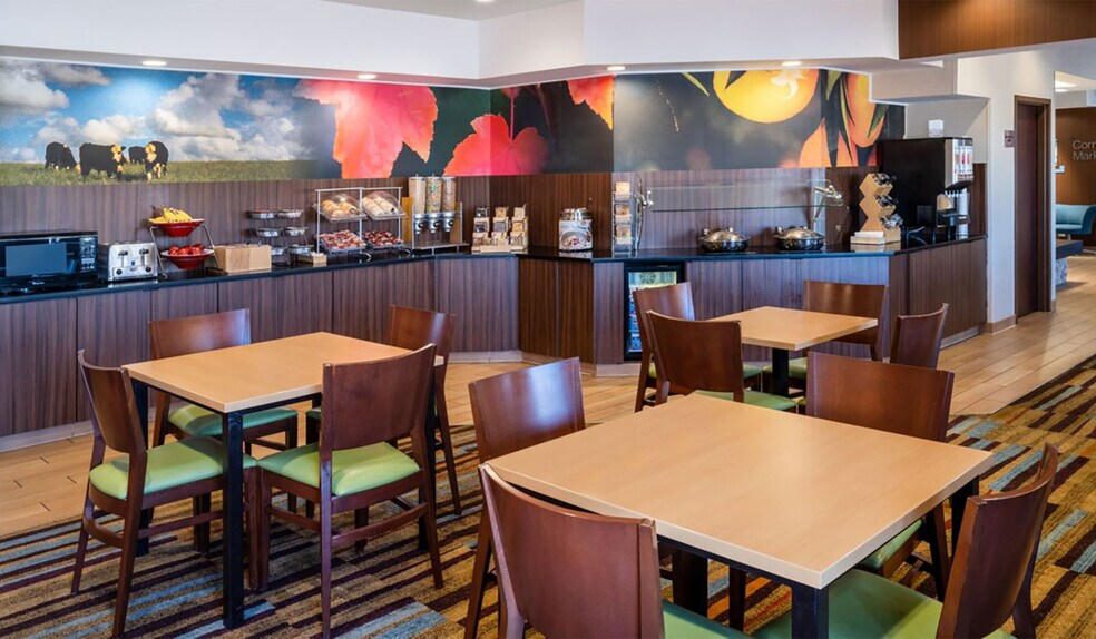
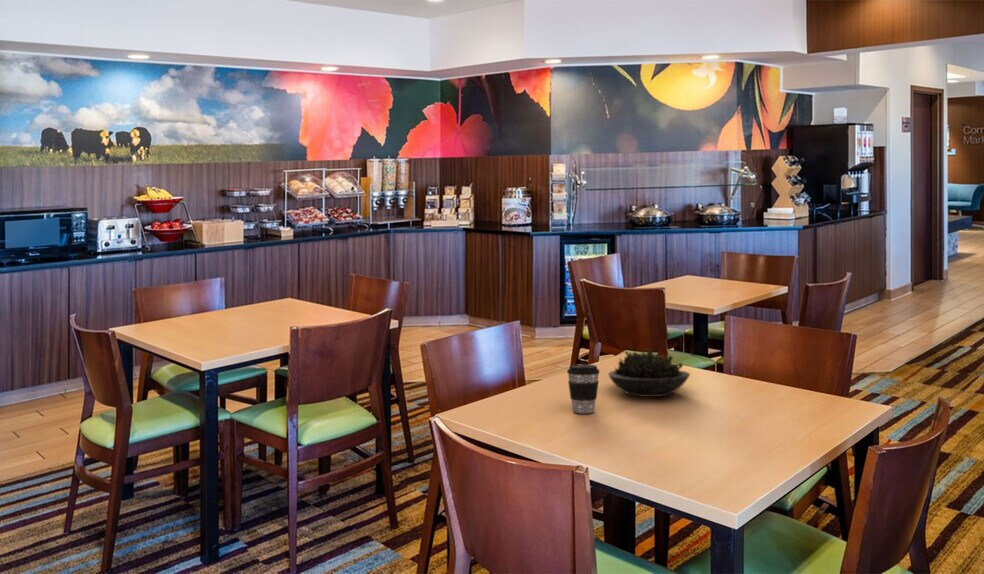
+ succulent plant [608,349,691,398]
+ coffee cup [566,363,601,414]
